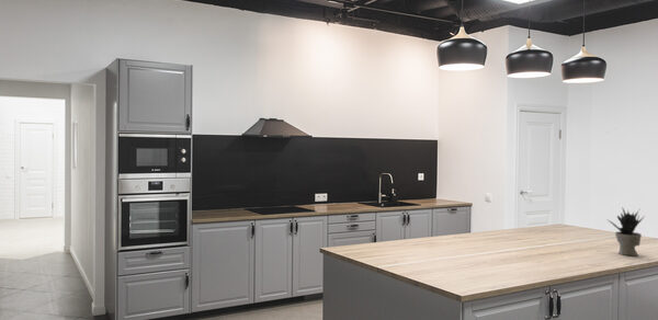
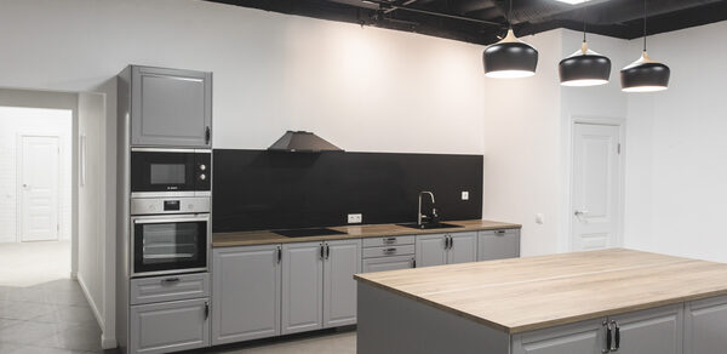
- potted plant [608,206,645,256]
